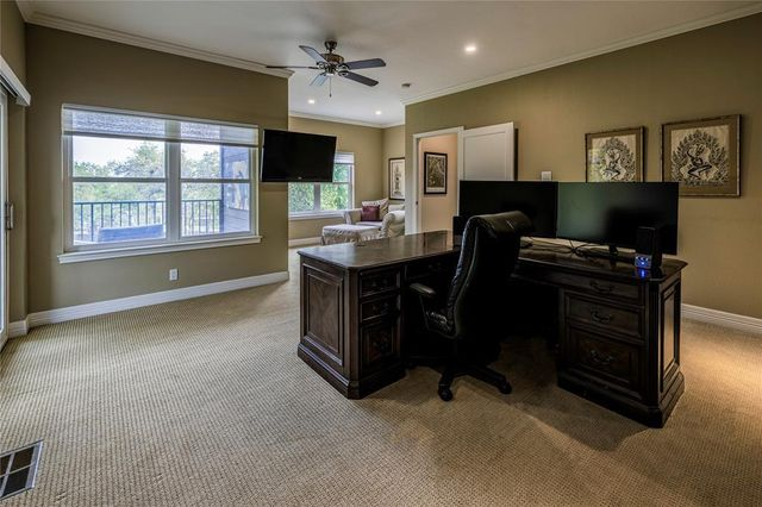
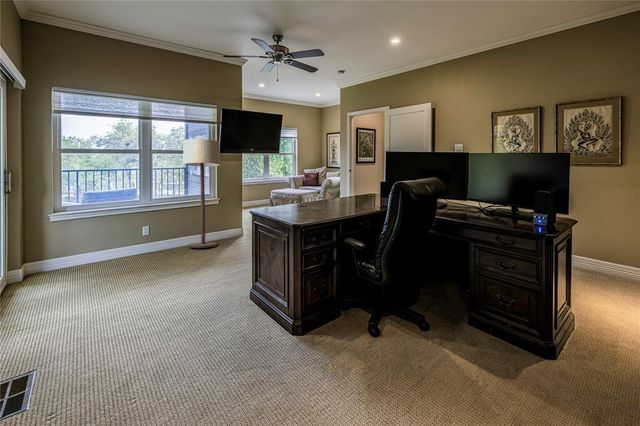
+ floor lamp [182,138,221,249]
